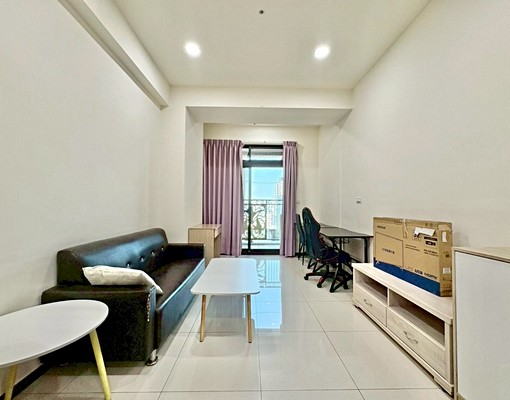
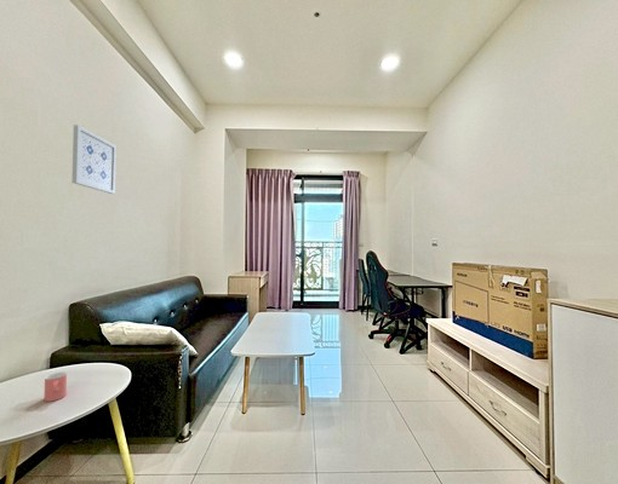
+ cup [42,370,68,403]
+ wall art [70,123,118,195]
